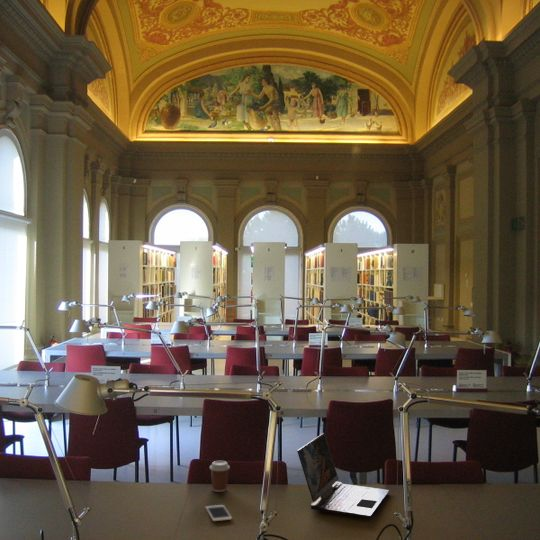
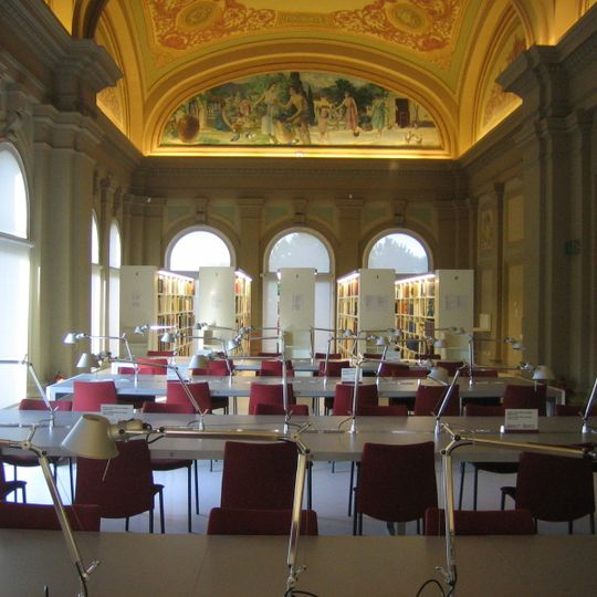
- laptop [296,432,390,518]
- coffee cup [209,460,231,493]
- cell phone [205,504,233,522]
